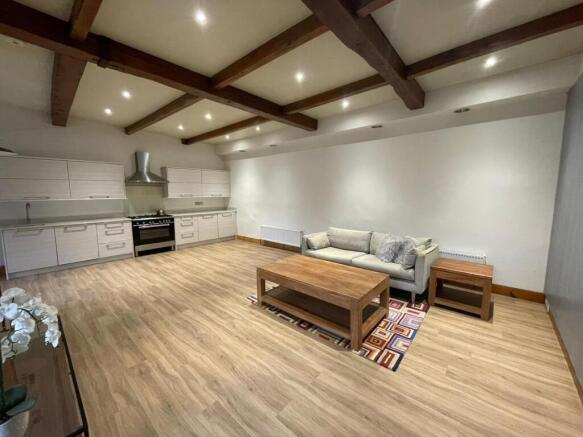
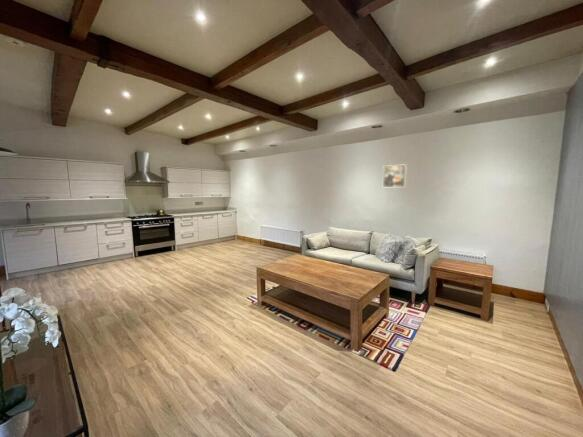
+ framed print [382,163,408,188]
